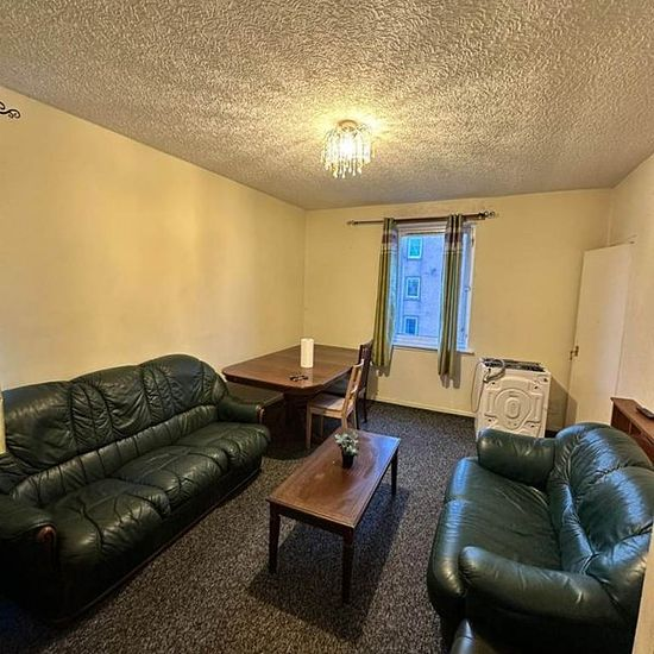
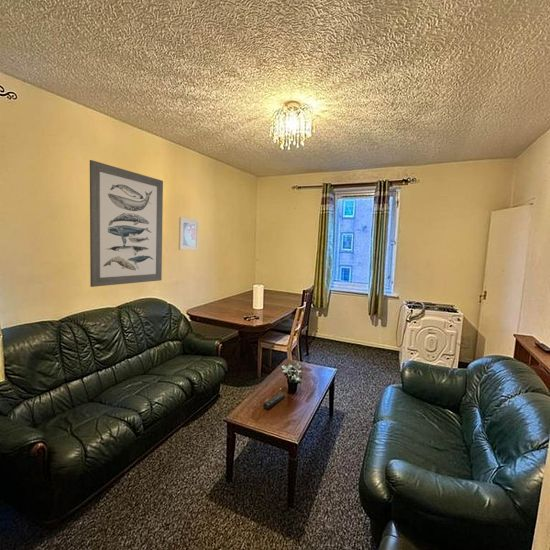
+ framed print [178,216,200,251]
+ wall art [89,159,164,288]
+ remote control [262,392,286,410]
